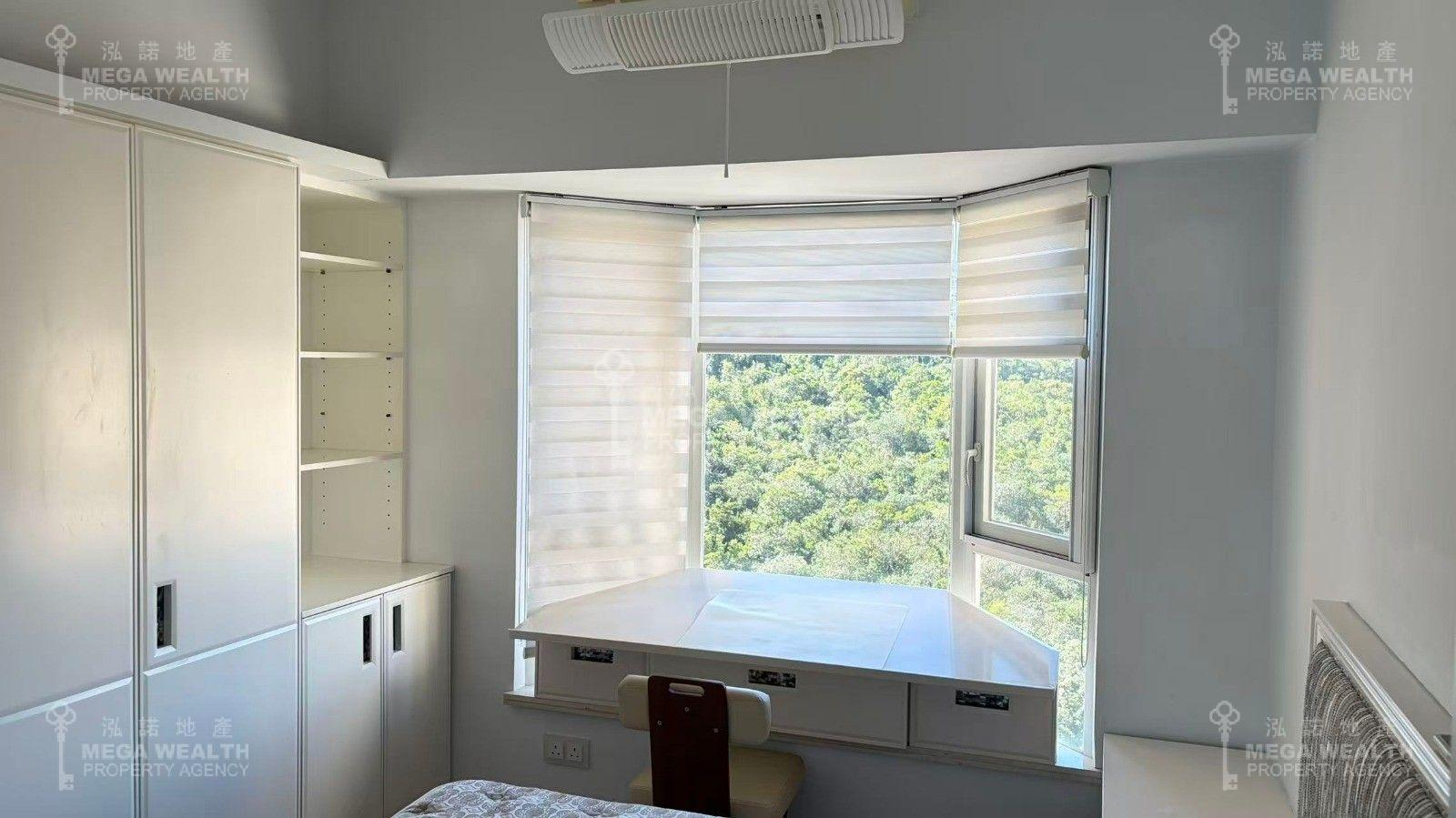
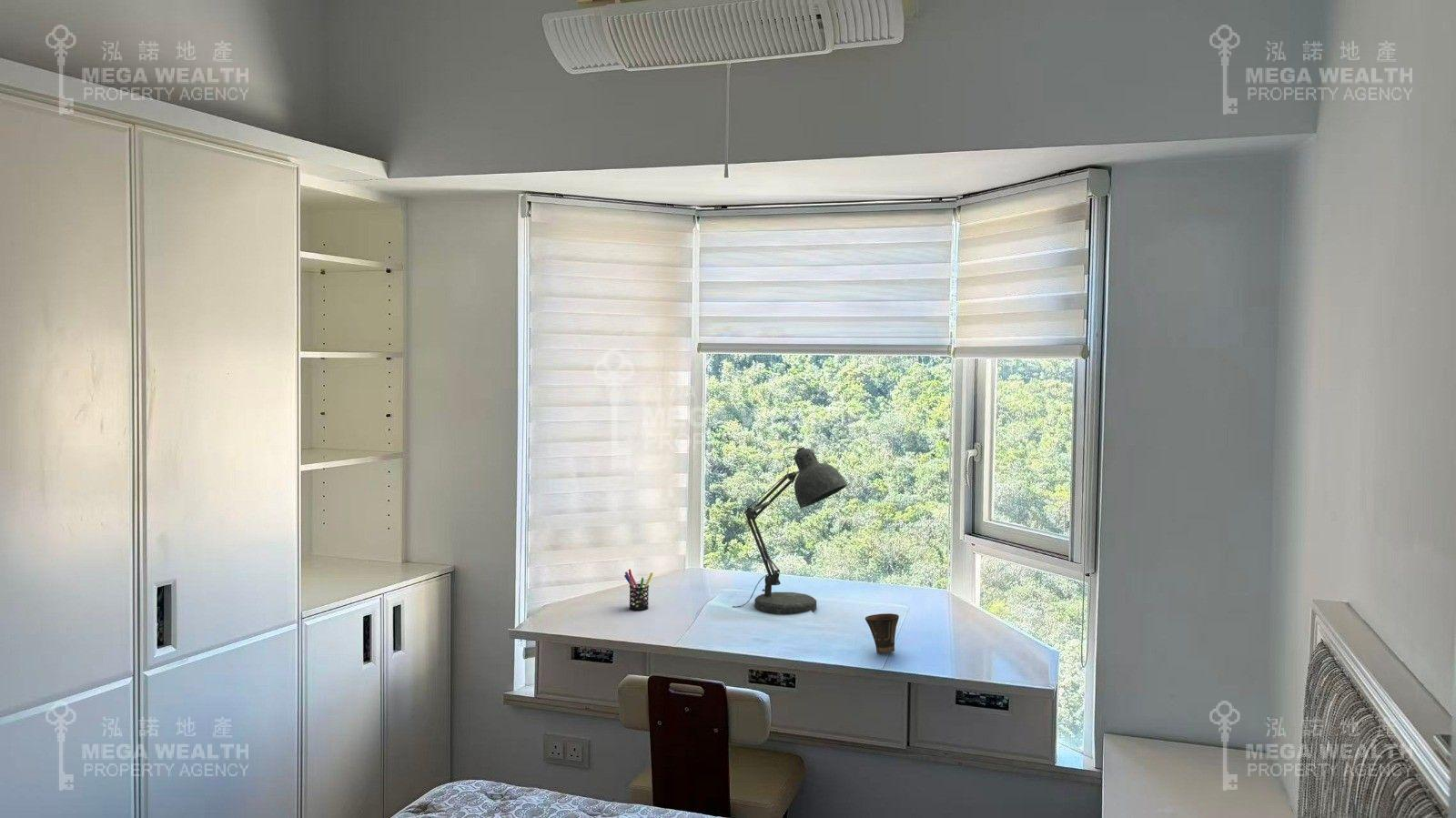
+ desk lamp [732,446,848,615]
+ pen holder [623,569,654,612]
+ cup [864,612,900,654]
